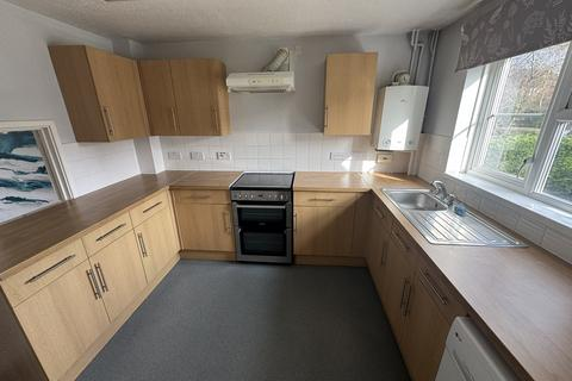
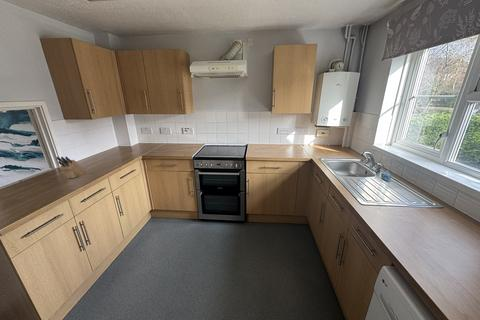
+ knife block [56,156,88,179]
